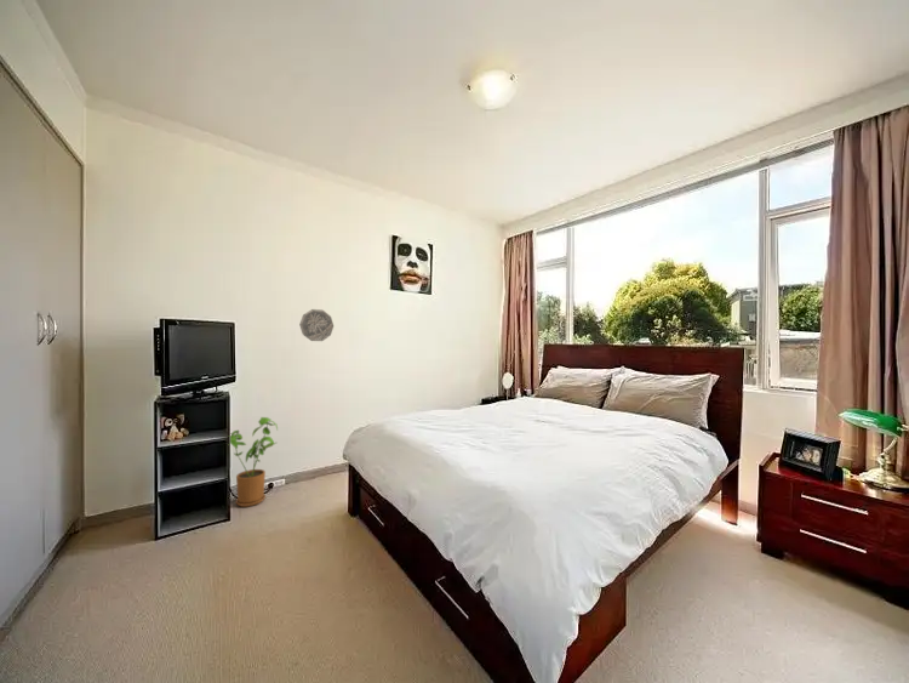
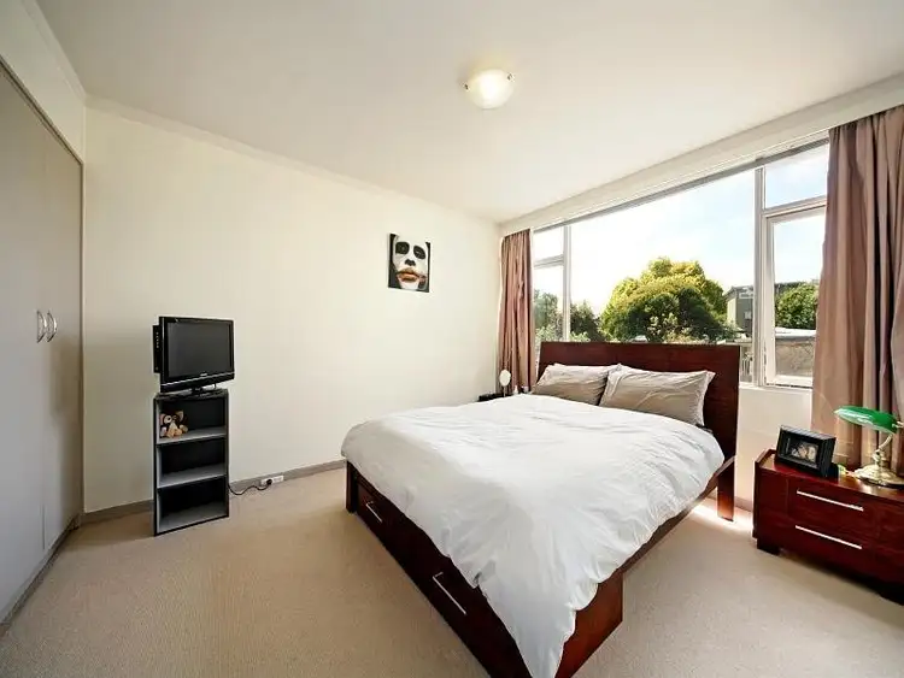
- decorative plate [298,308,335,342]
- house plant [229,416,279,508]
